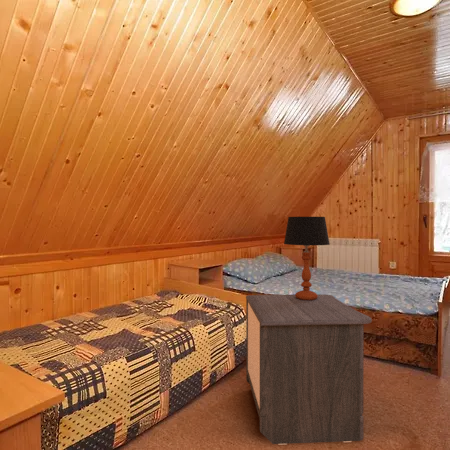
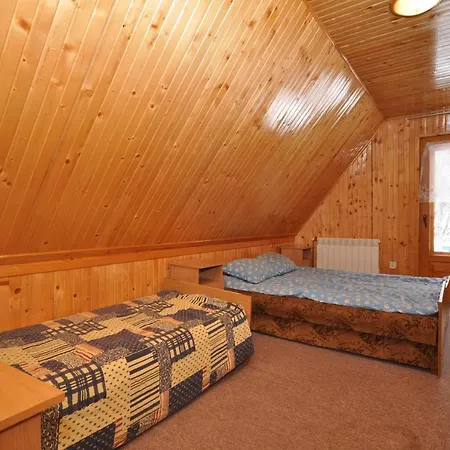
- table lamp [283,216,331,300]
- nightstand [245,293,373,446]
